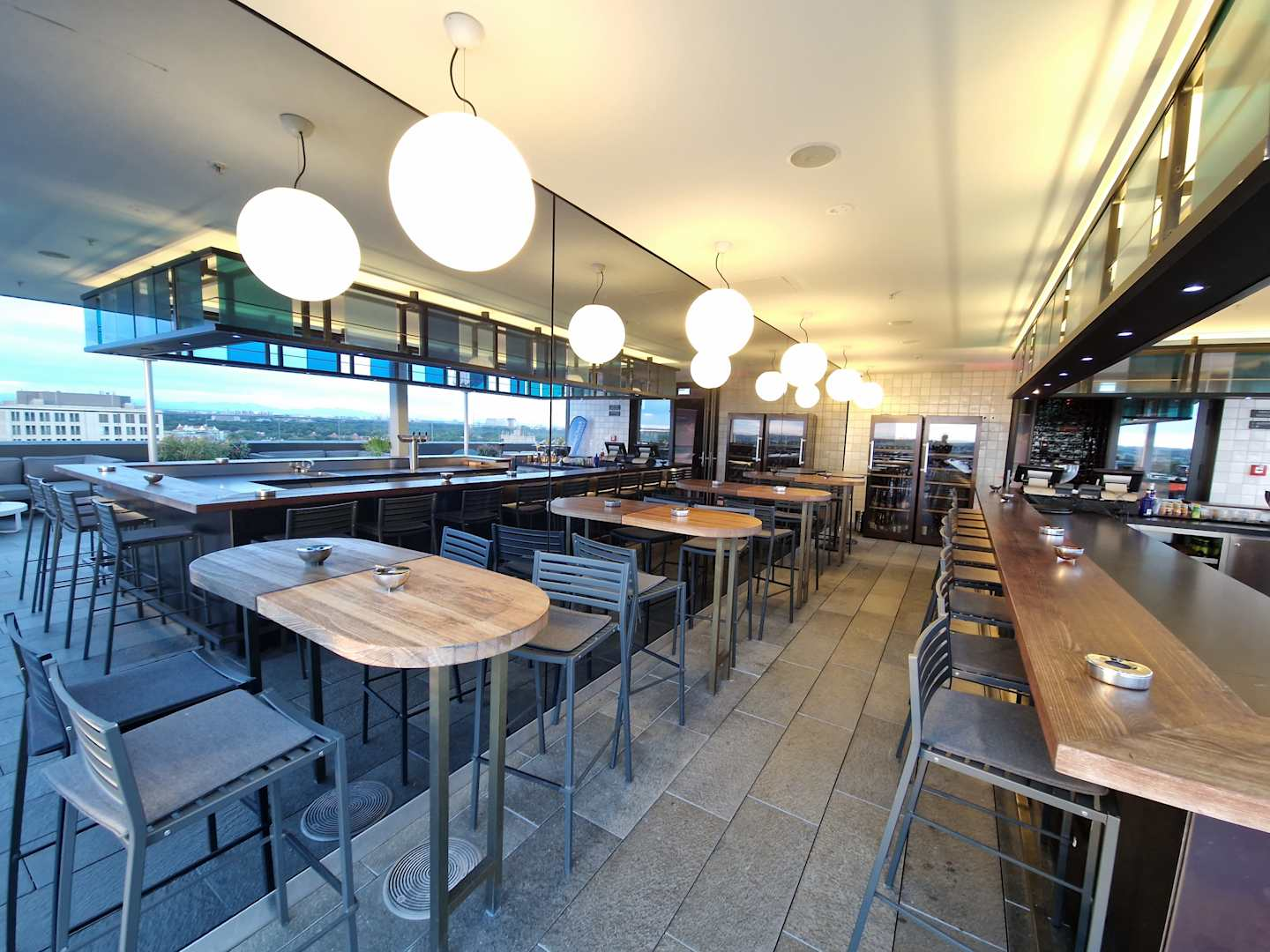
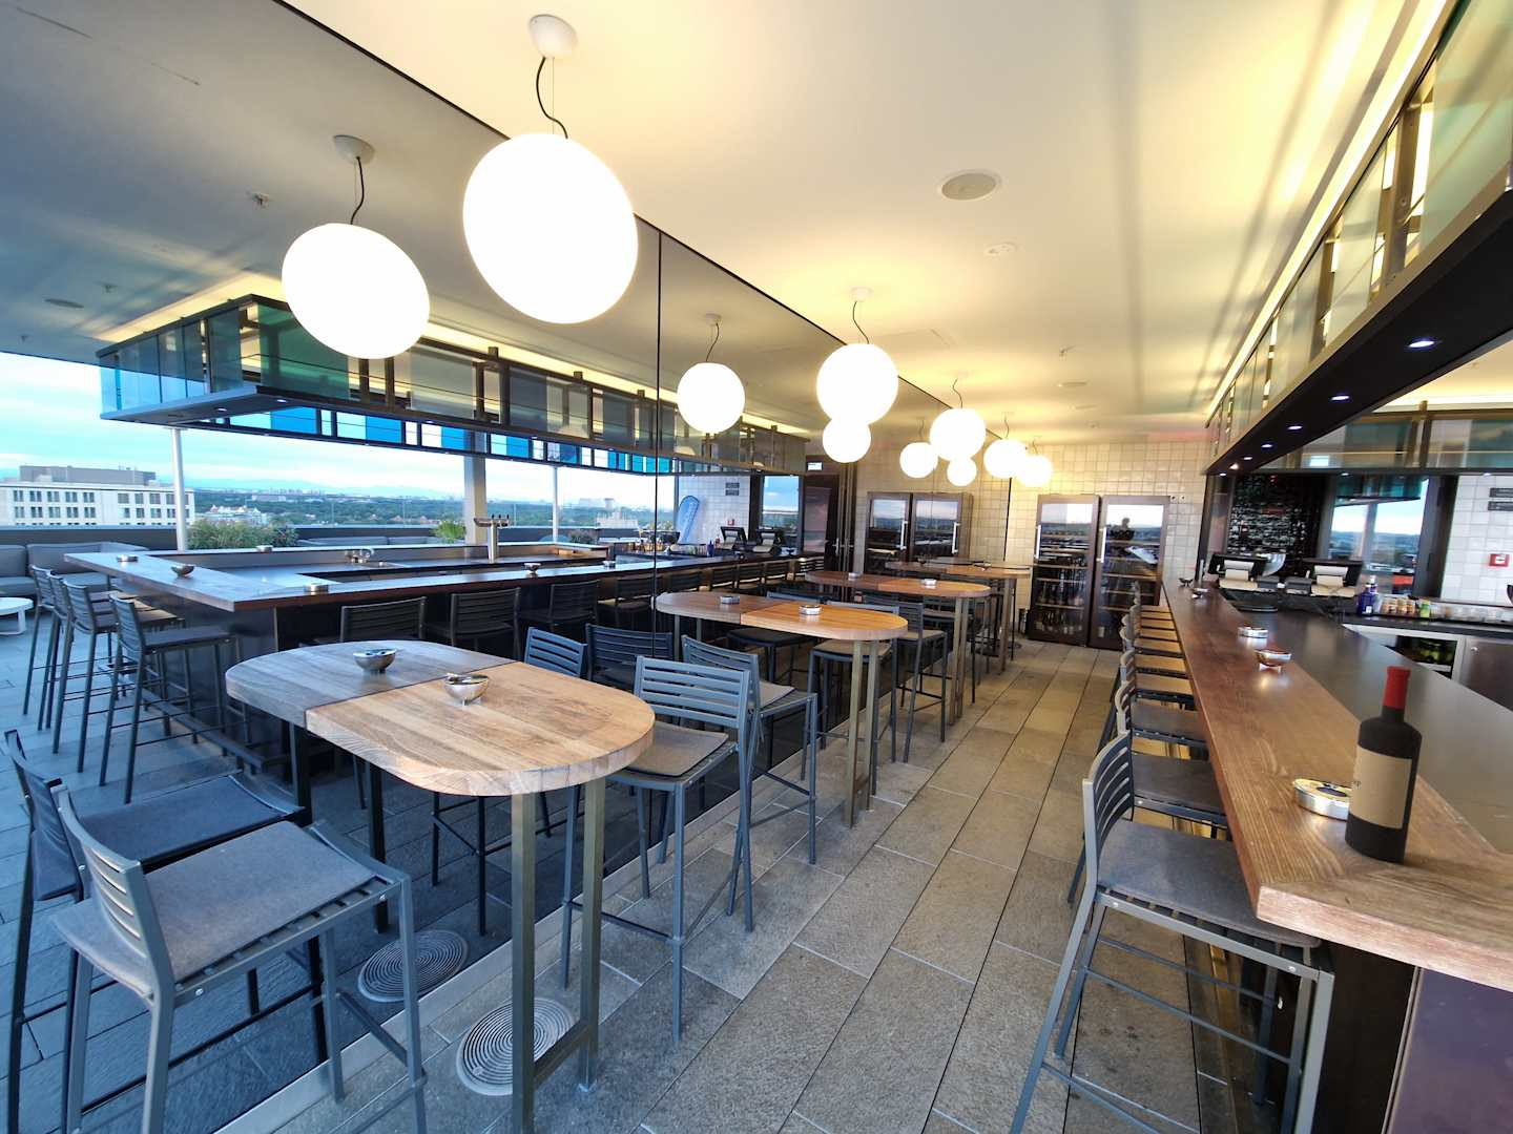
+ wine bottle [1344,665,1424,862]
